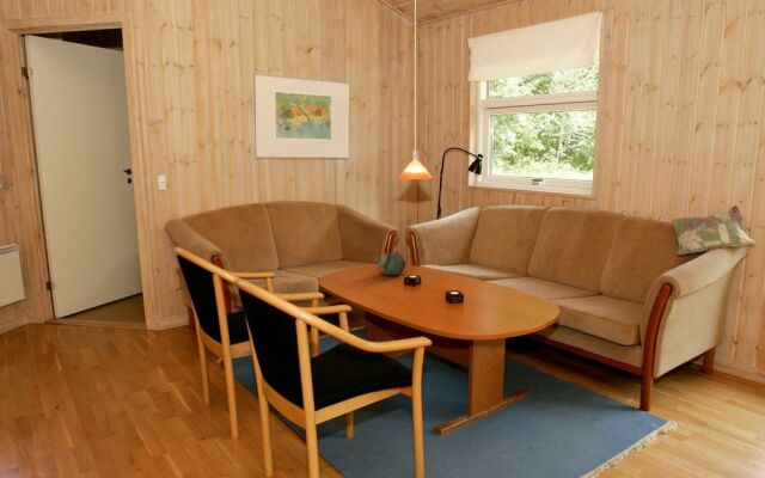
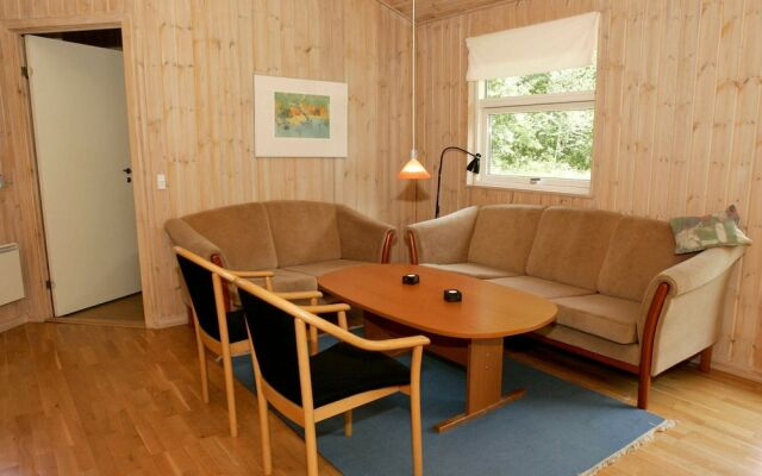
- teapot [375,250,408,277]
